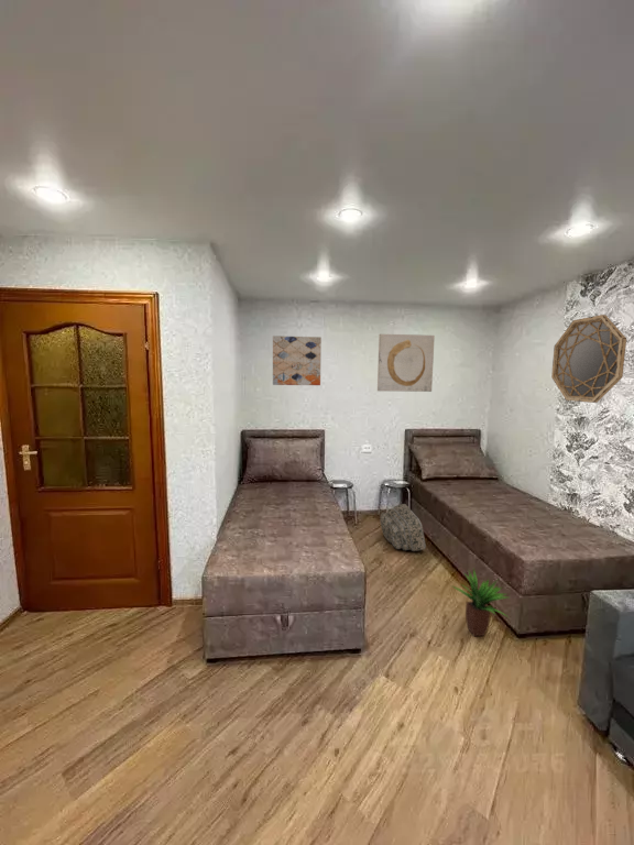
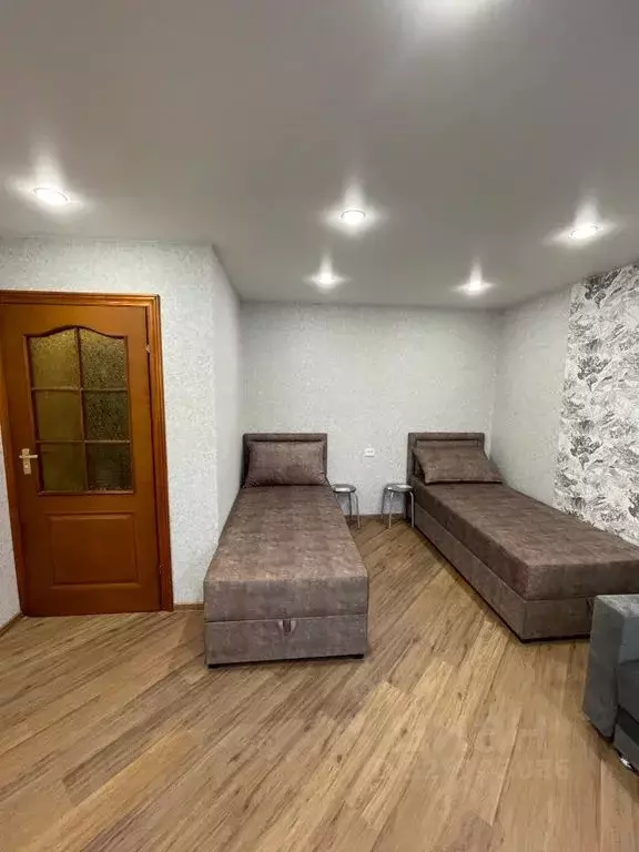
- wall art [376,333,436,393]
- wall art [272,334,323,386]
- home mirror [550,314,627,404]
- potted plant [450,568,511,637]
- backpack [379,503,427,552]
